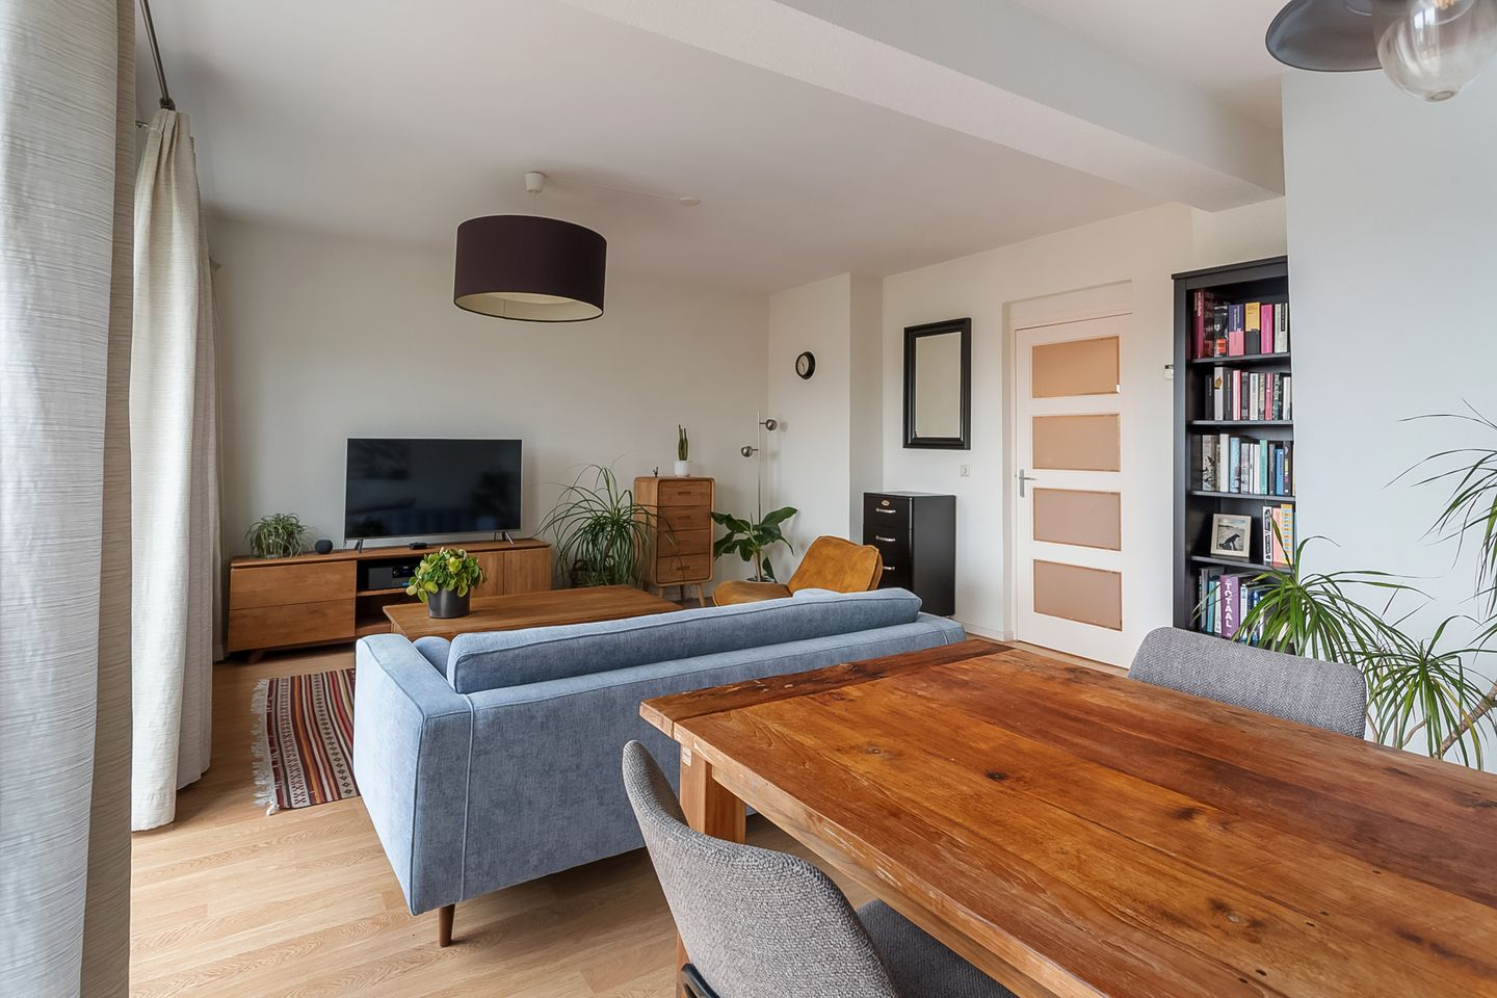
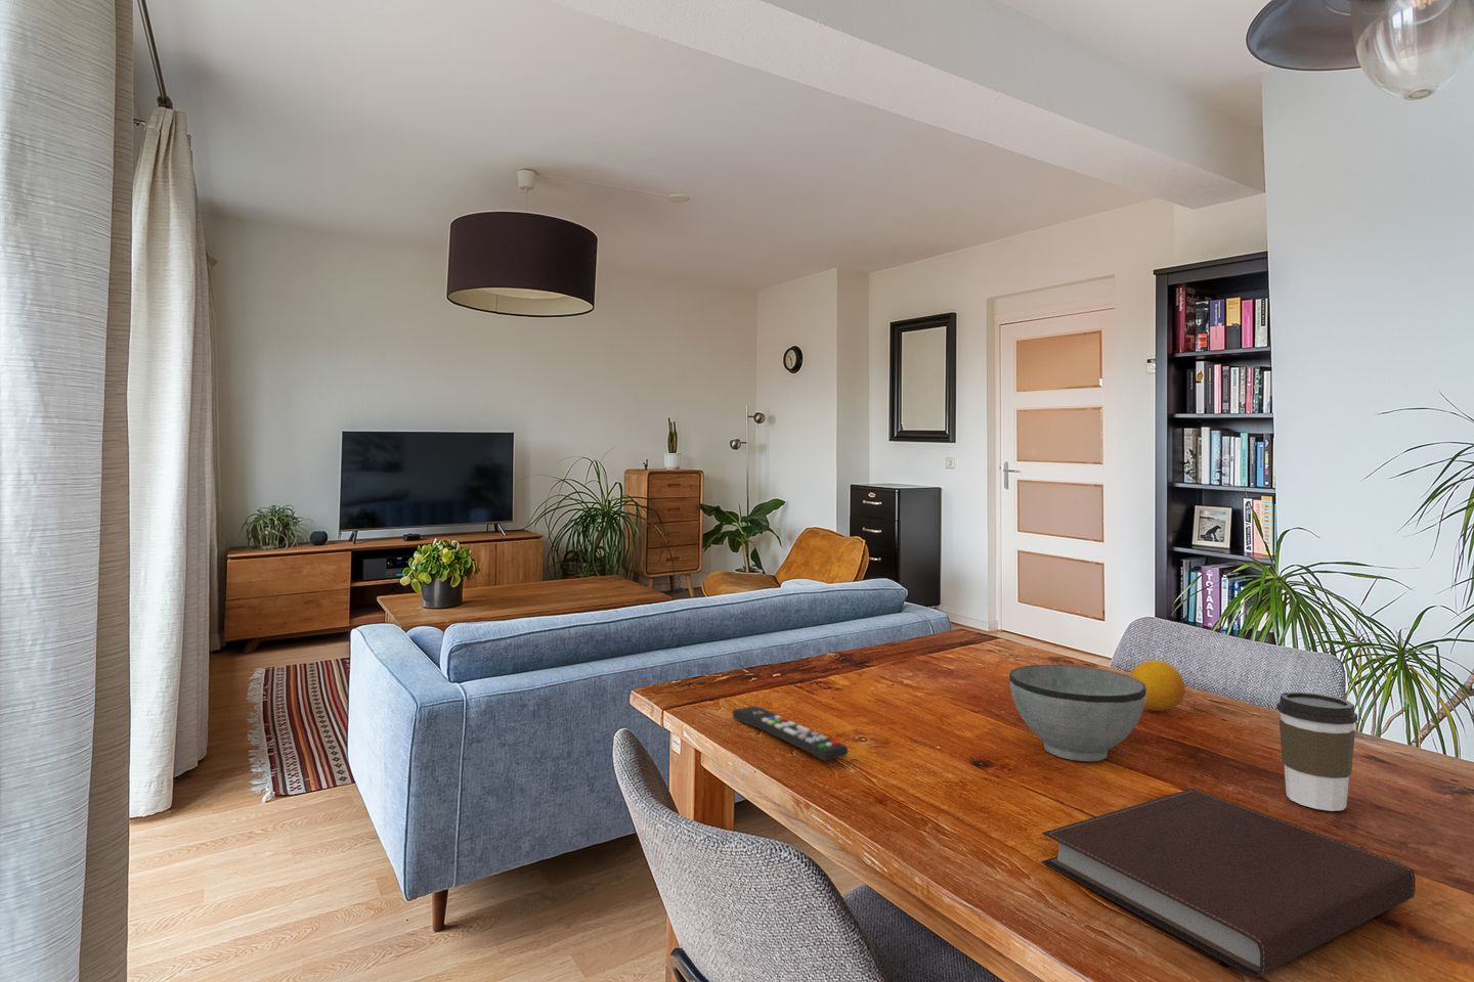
+ remote control [730,705,850,762]
+ coffee cup [1275,692,1359,812]
+ notebook [1041,788,1417,978]
+ fruit [1129,659,1187,712]
+ bowl [1008,664,1146,762]
